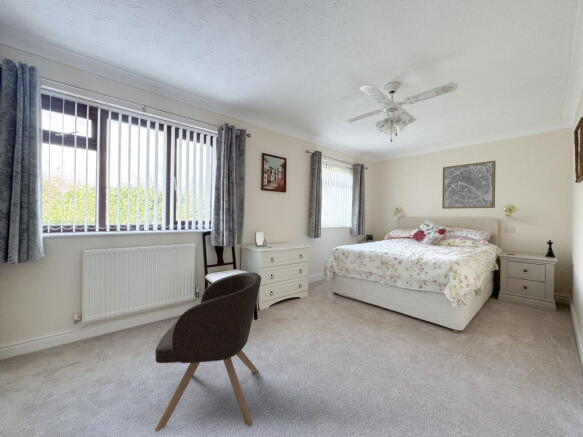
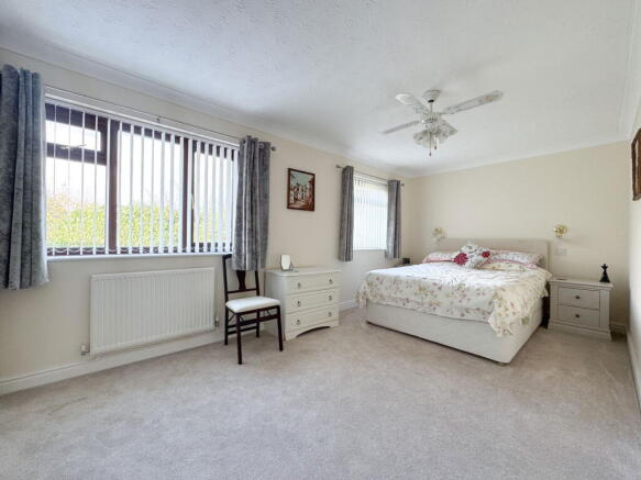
- armchair [154,271,262,432]
- wall art [441,160,497,210]
